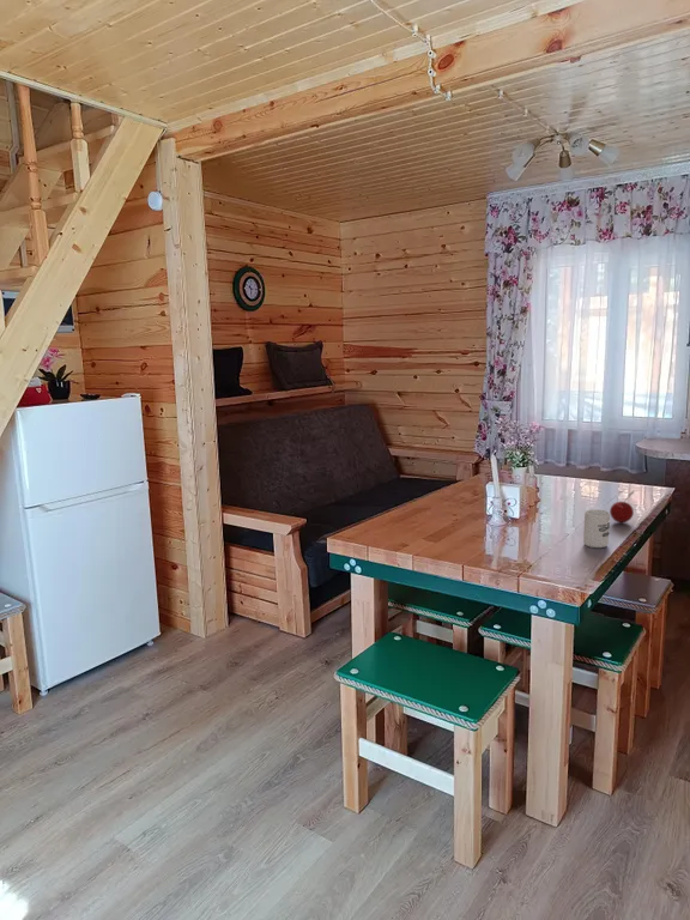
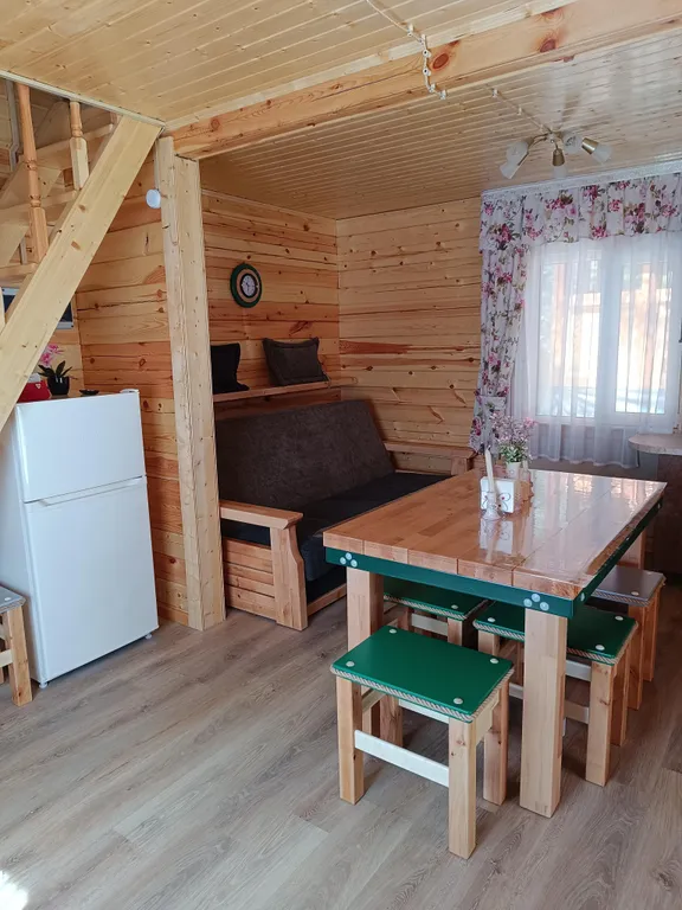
- cup [582,508,611,549]
- fruit [609,490,635,523]
